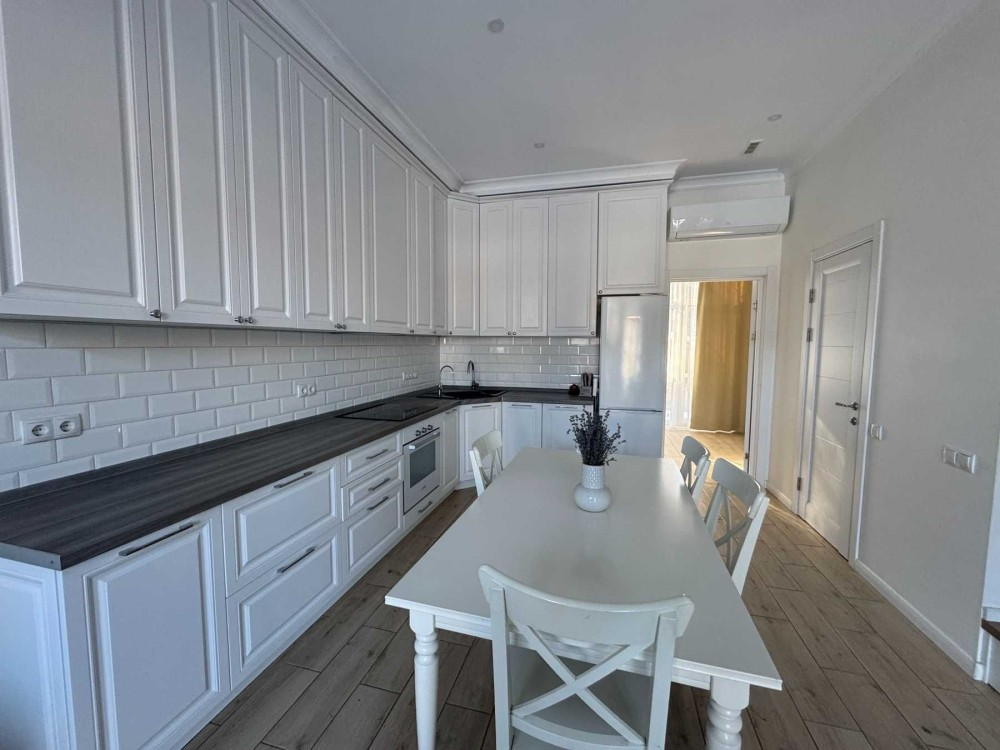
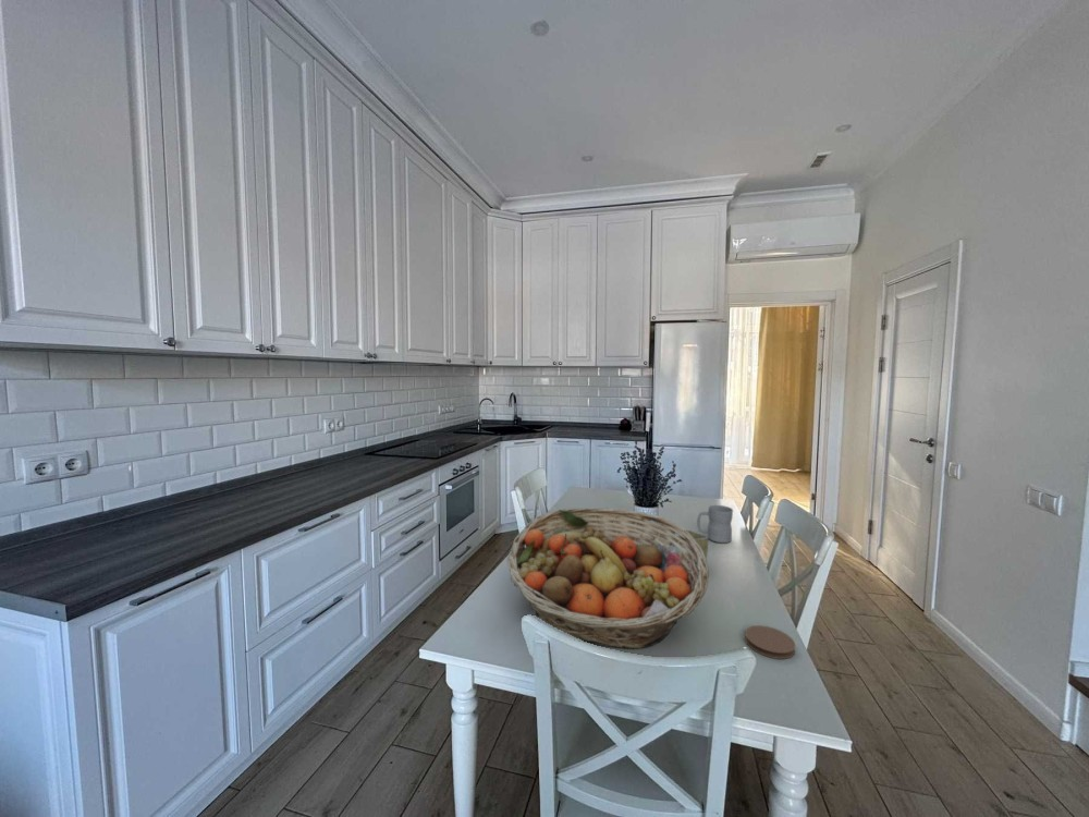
+ mug [696,504,734,544]
+ cup [685,529,709,560]
+ coaster [744,624,796,660]
+ fruit basket [506,507,710,649]
